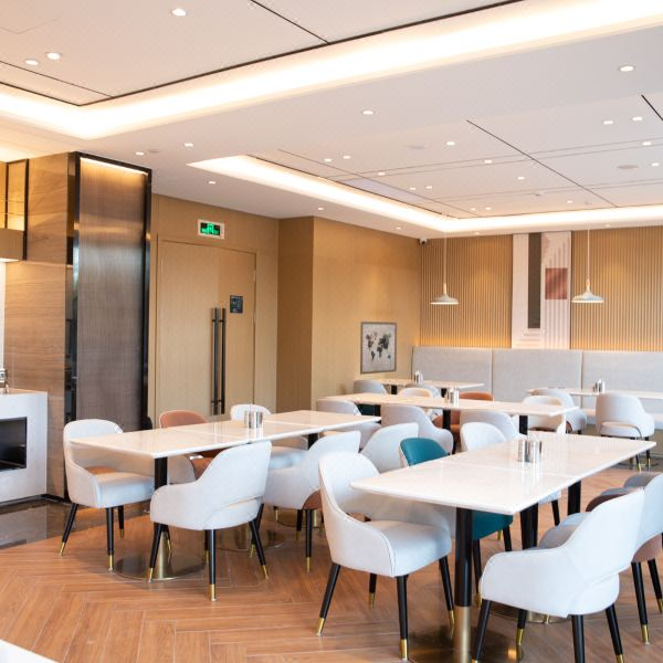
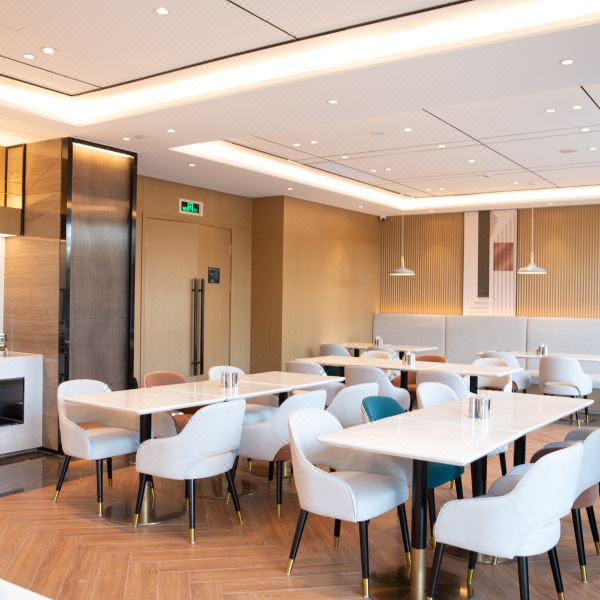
- wall art [359,320,398,376]
